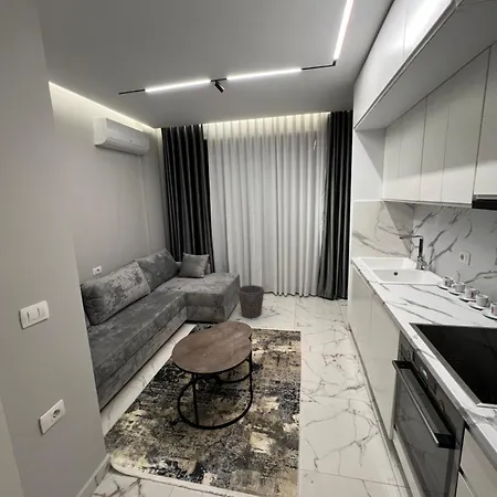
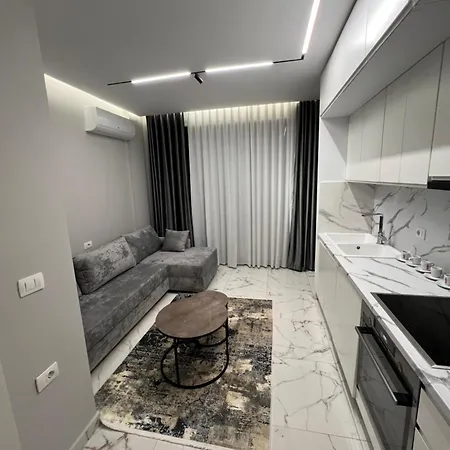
- waste bin [236,284,265,319]
